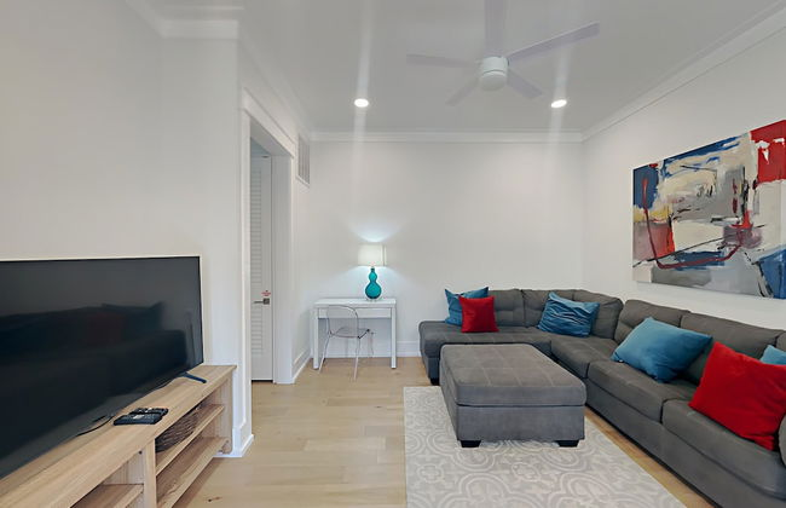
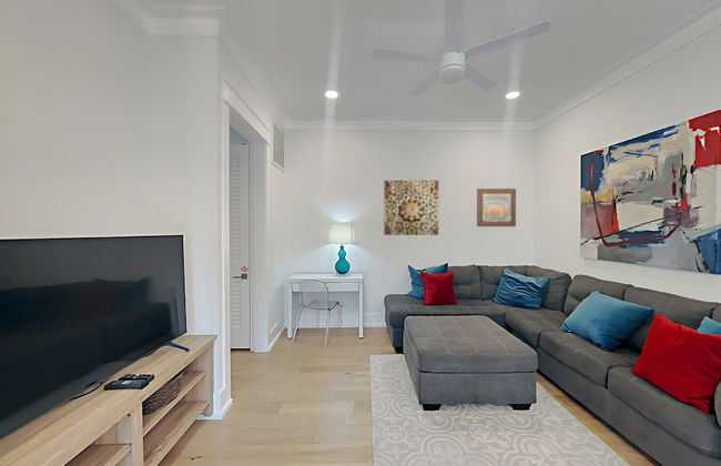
+ wall art [383,180,439,236]
+ wall art [476,188,517,227]
